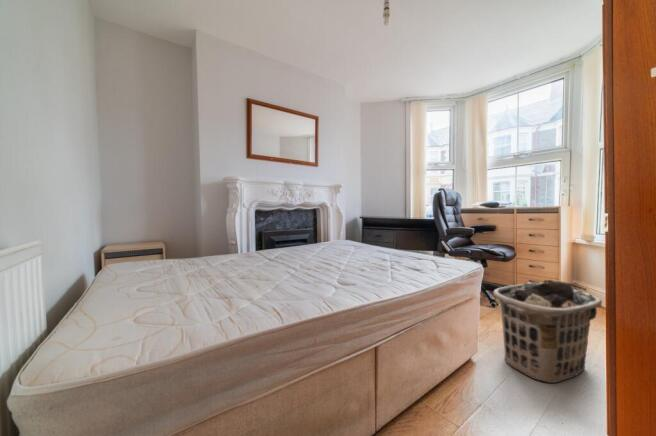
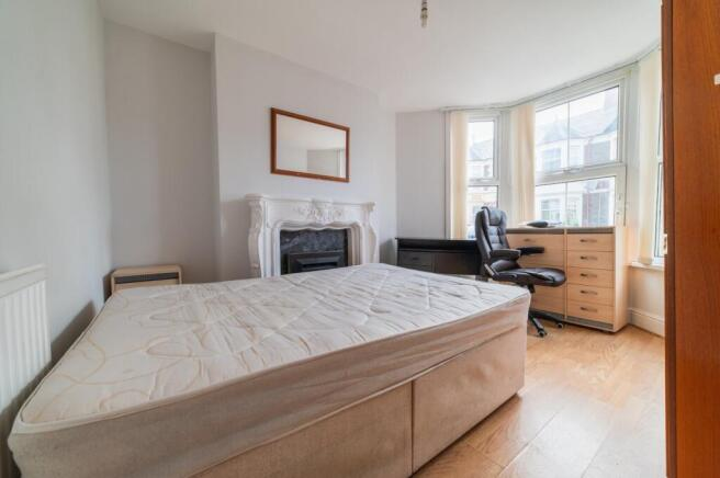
- clothes hamper [492,279,603,384]
